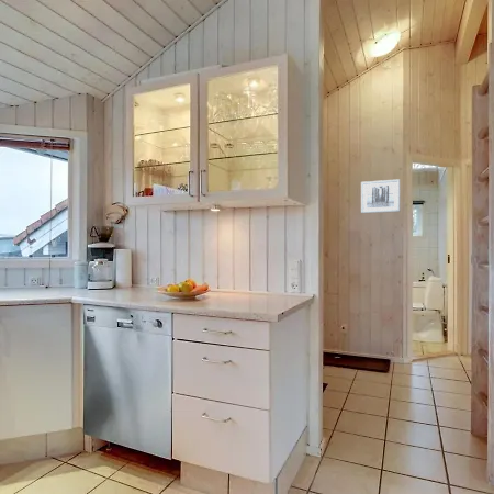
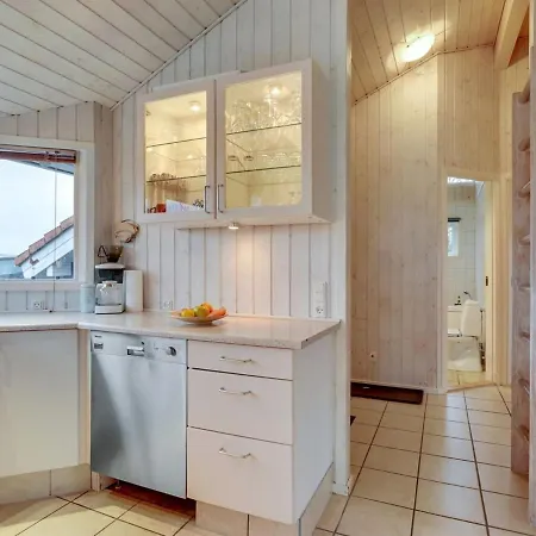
- wall art [360,178,401,214]
